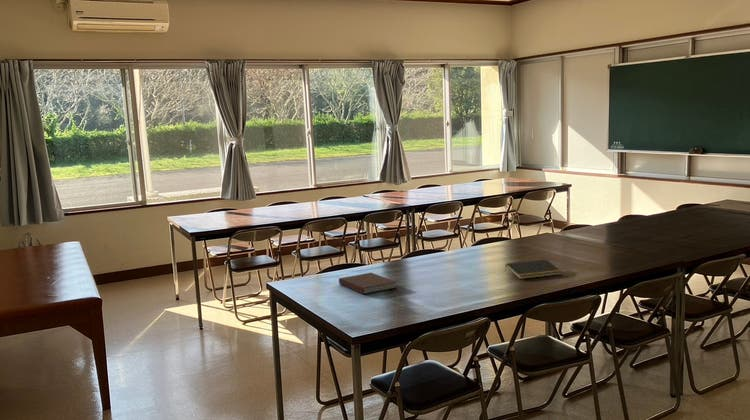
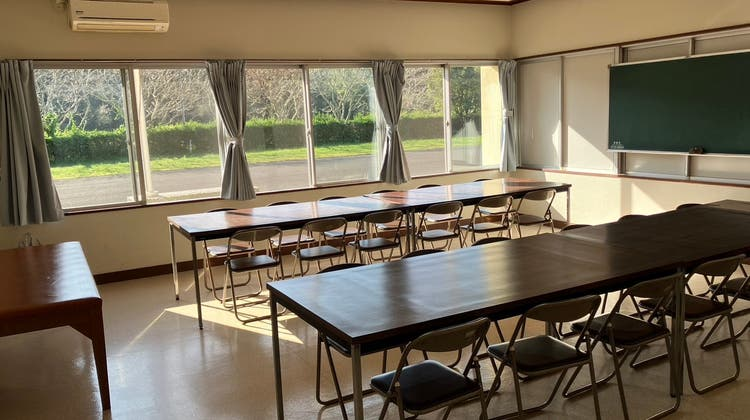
- notepad [504,259,563,280]
- notebook [338,272,398,295]
